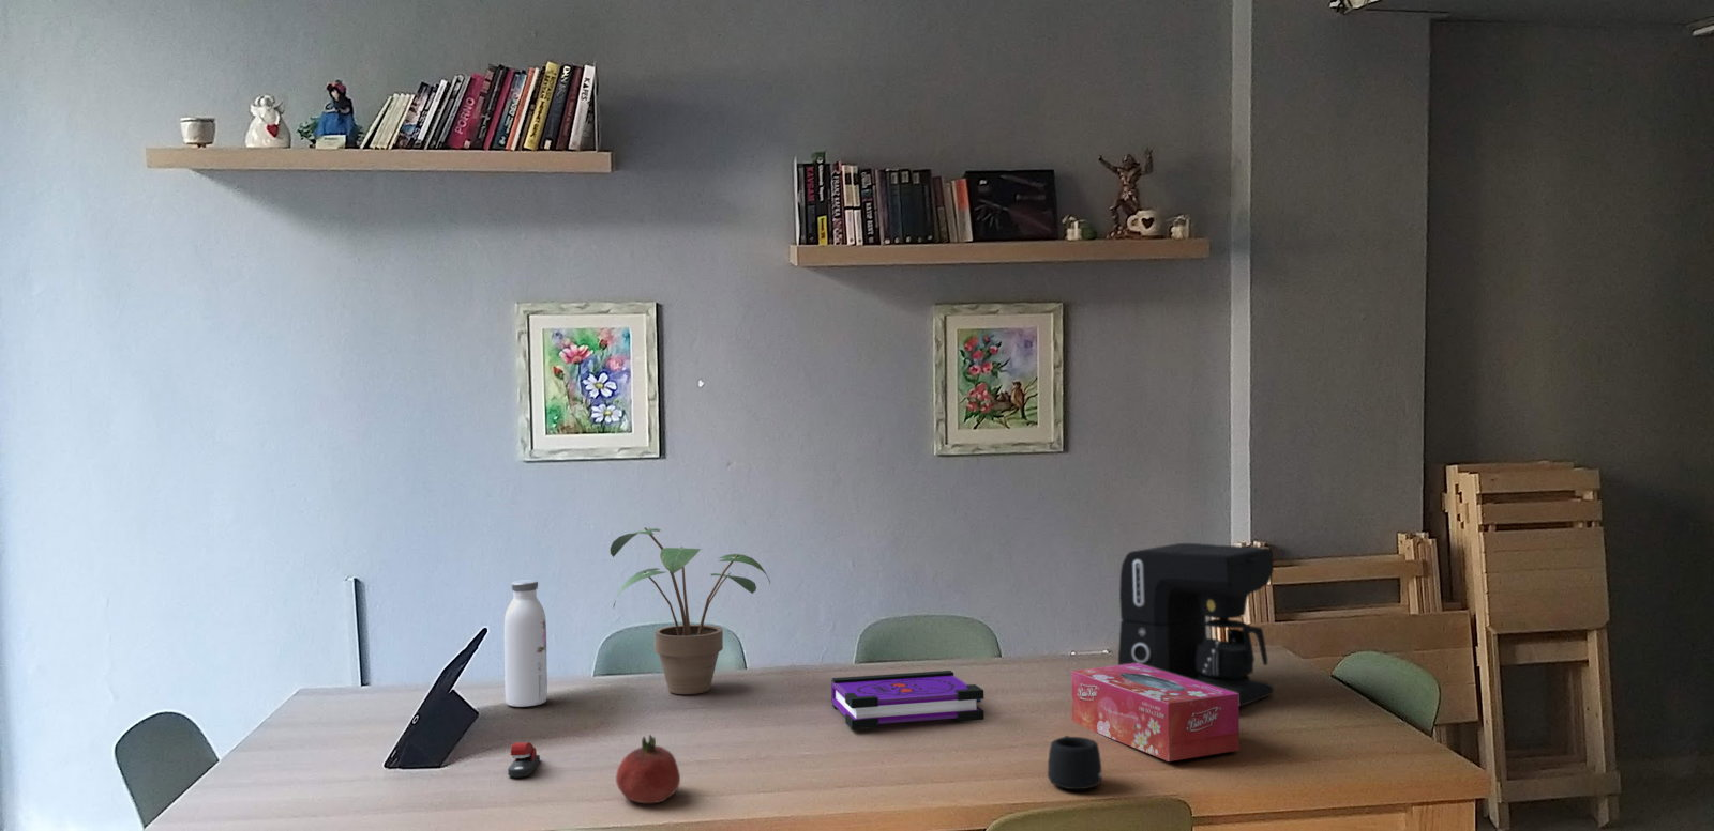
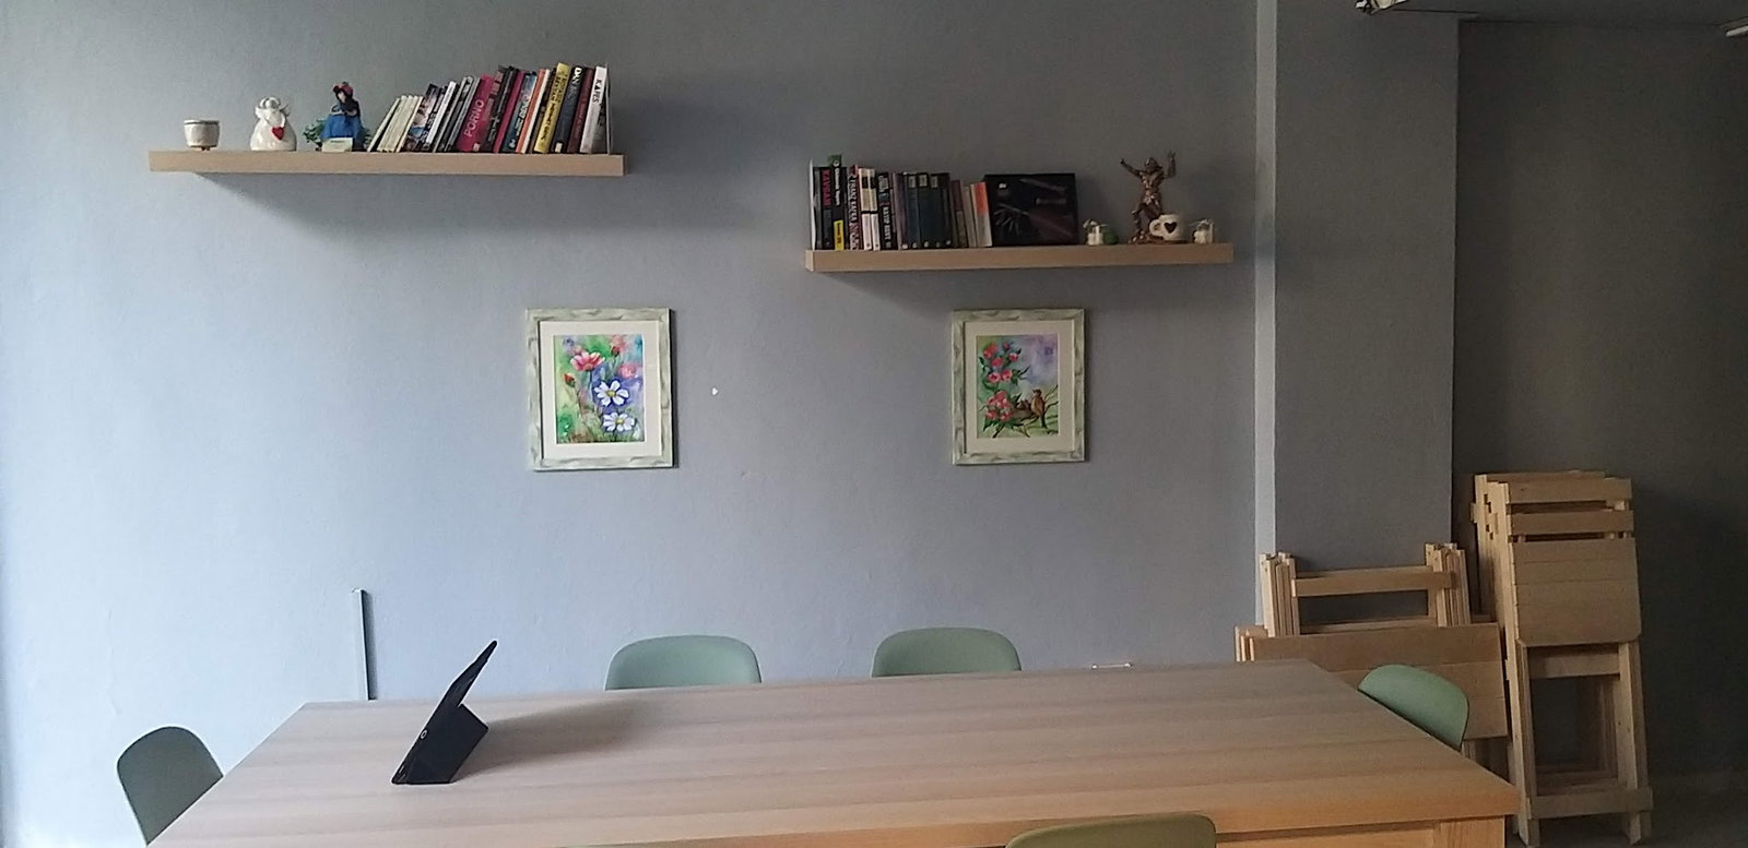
- mug [1046,735,1103,791]
- water bottle [504,579,549,708]
- board game [831,669,986,731]
- potted plant [610,526,772,696]
- tissue box [1071,663,1241,762]
- coffee maker [1117,543,1275,708]
- stapler [507,741,541,777]
- fruit [615,734,681,805]
